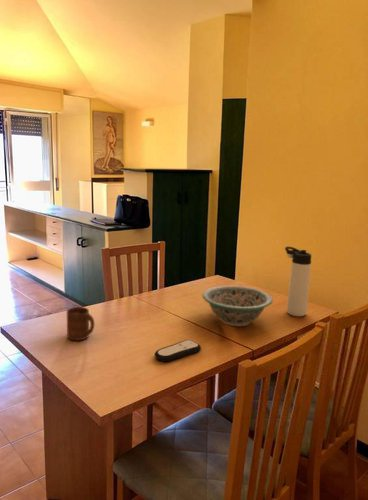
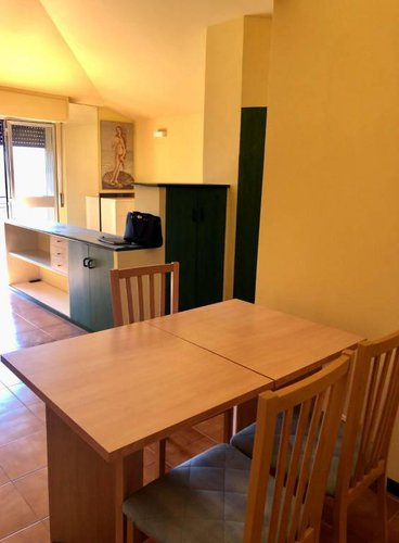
- thermos bottle [284,246,312,317]
- decorative bowl [201,285,274,327]
- remote control [154,339,202,362]
- cup [66,306,96,342]
